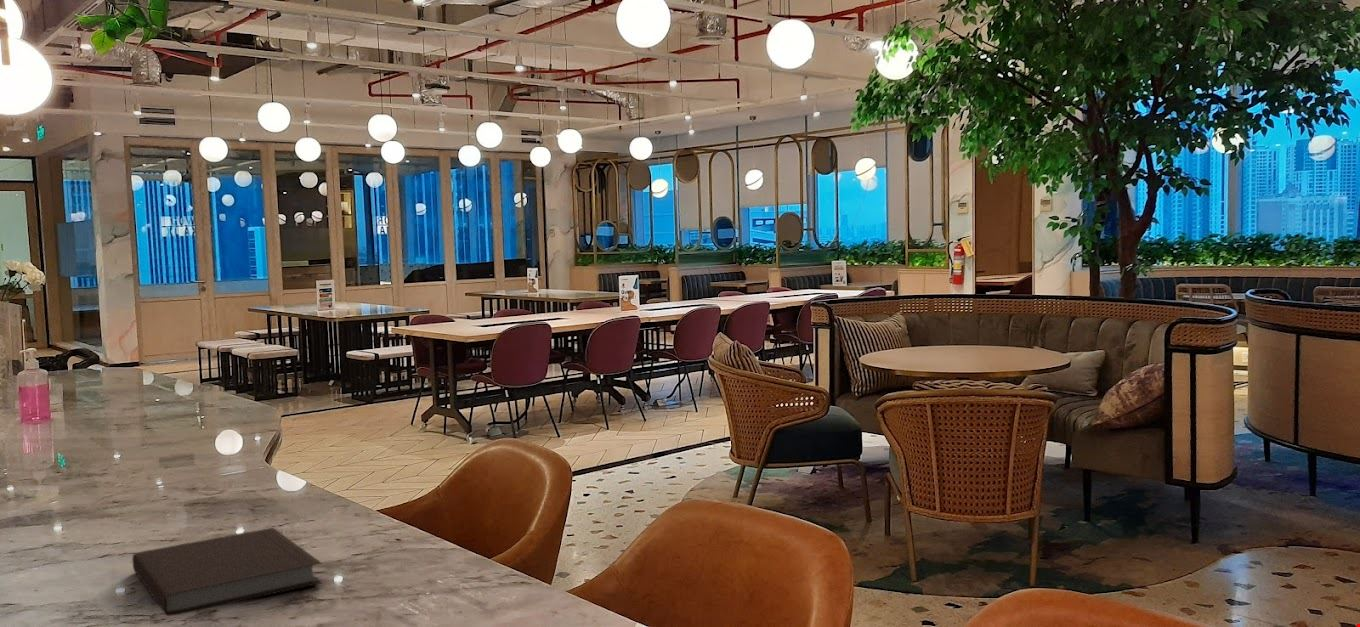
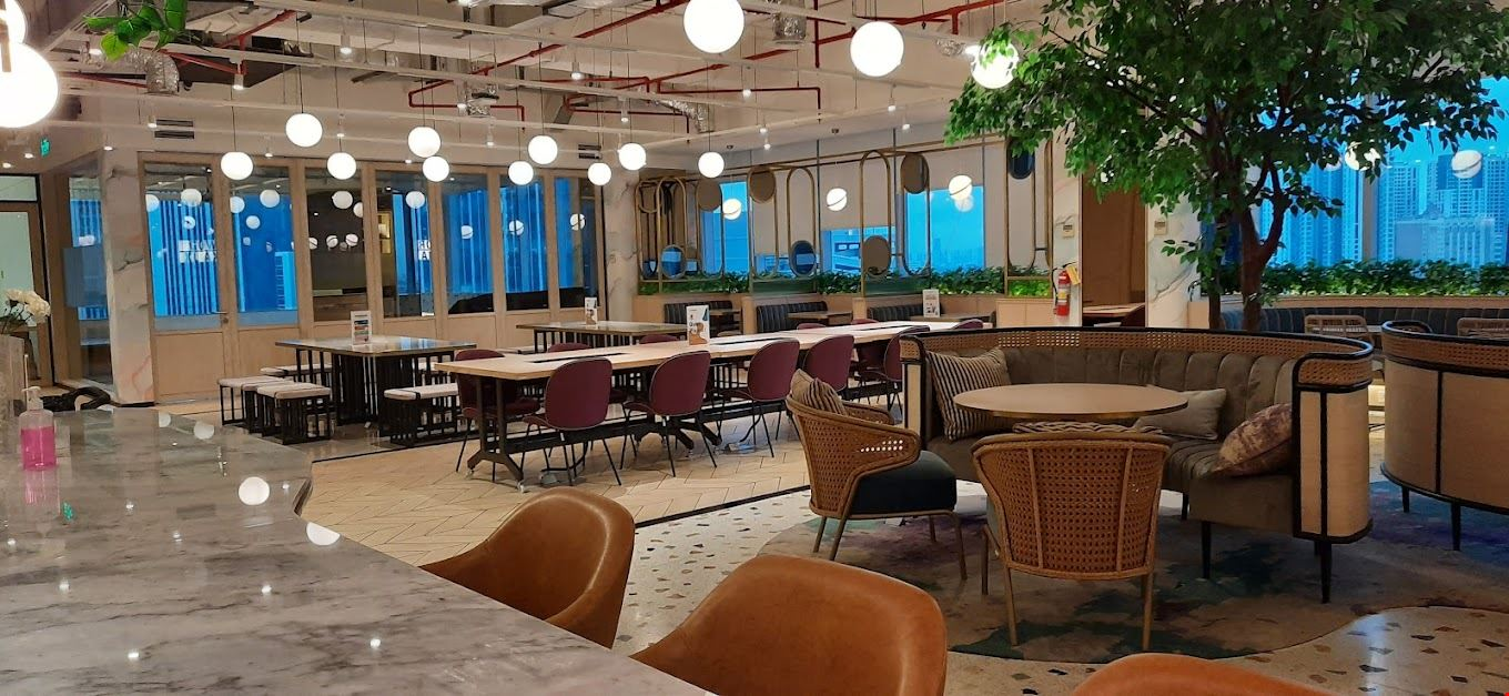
- notebook [131,527,324,617]
